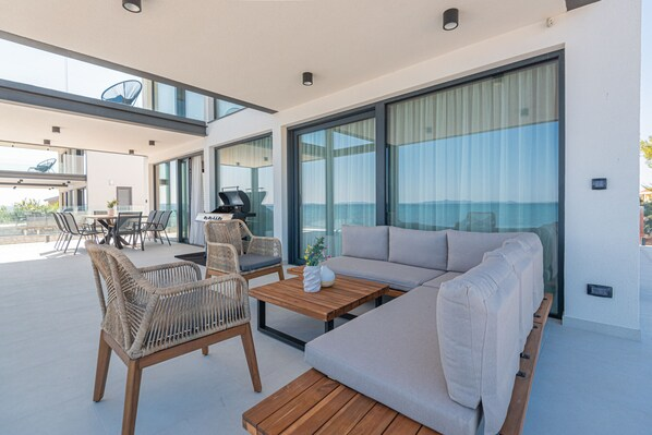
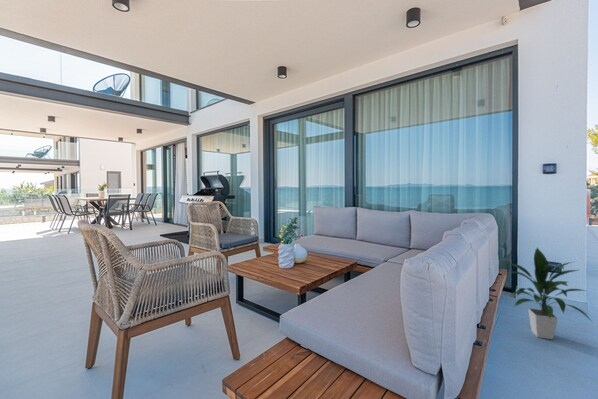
+ indoor plant [502,246,593,340]
